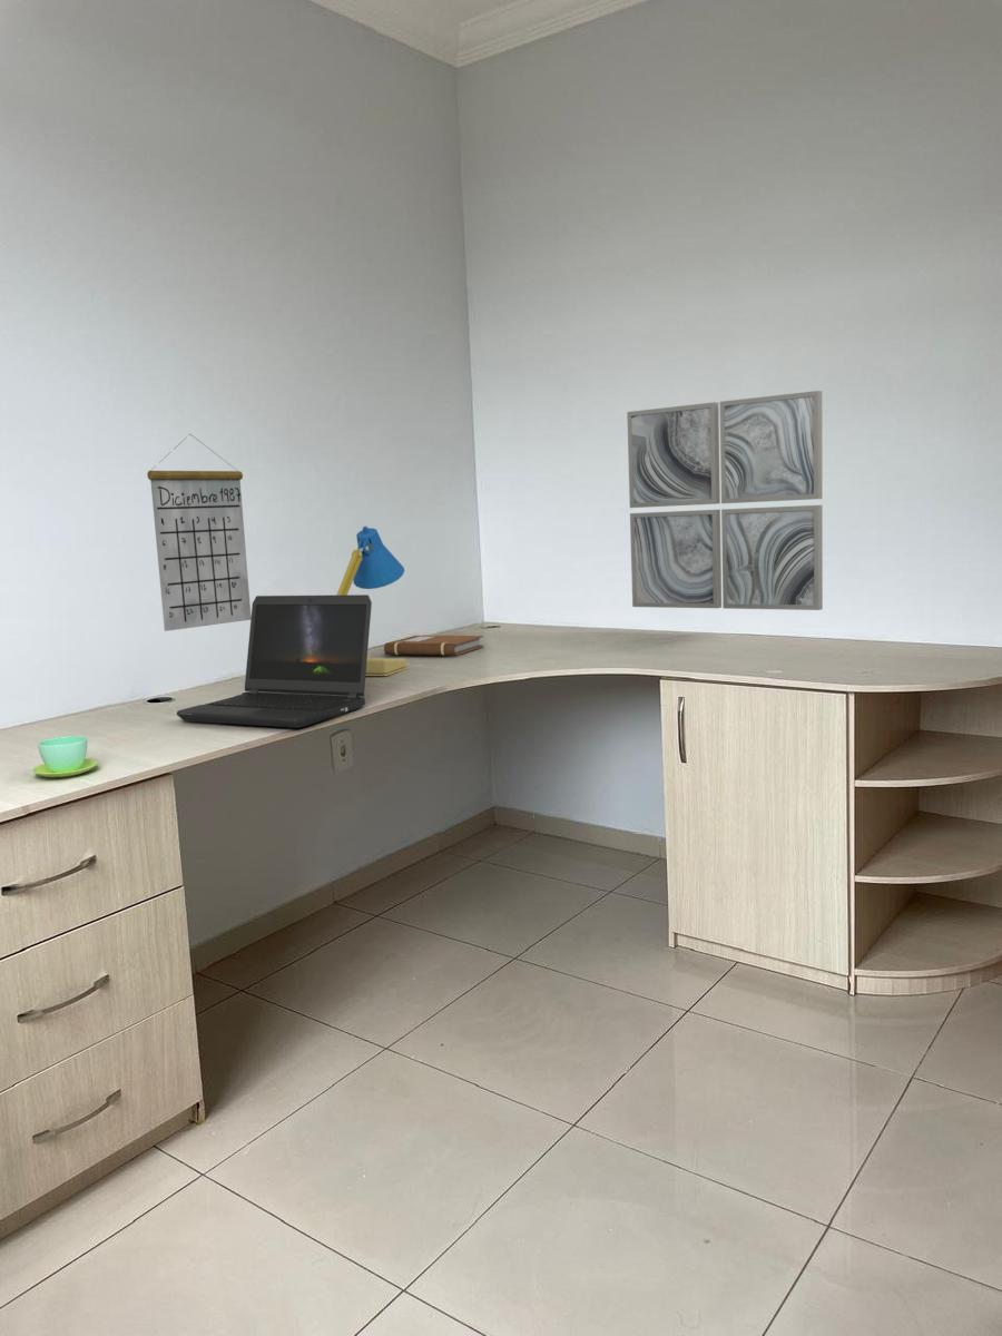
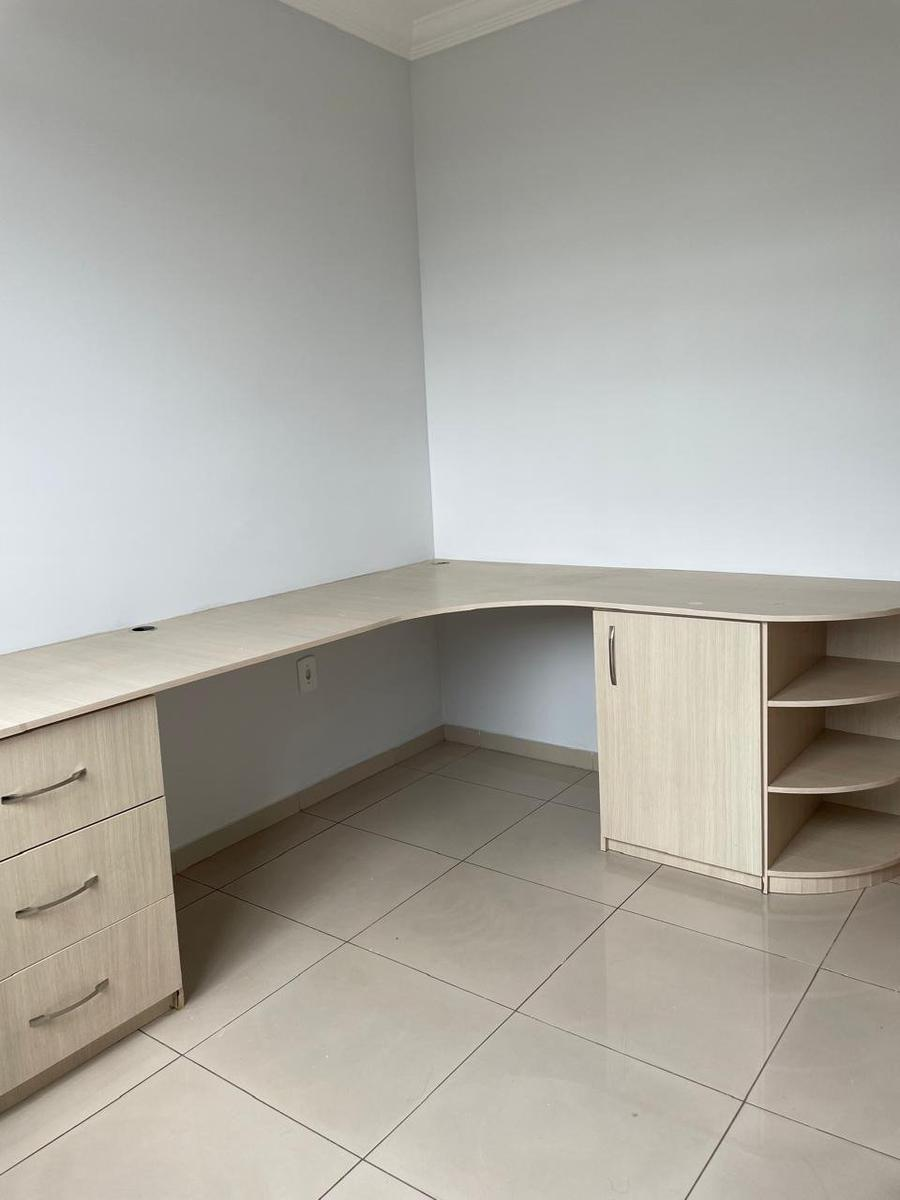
- desk lamp [335,525,409,677]
- notebook [383,635,484,657]
- calendar [146,433,252,632]
- wall art [626,390,824,611]
- laptop computer [176,593,373,729]
- cup [31,735,99,778]
